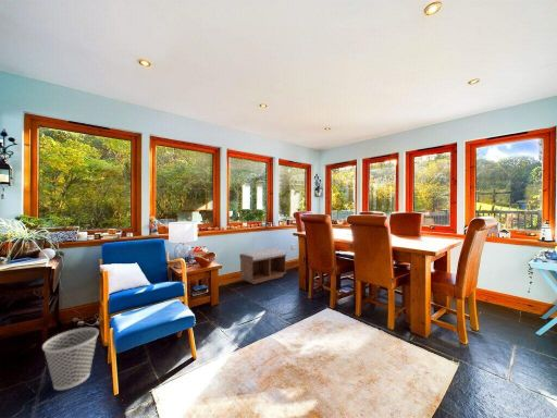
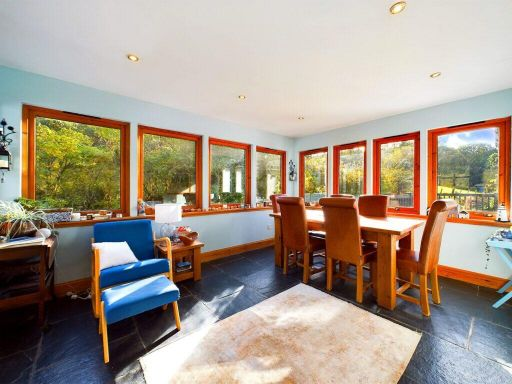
- wastebasket [41,327,100,391]
- bench [238,247,287,285]
